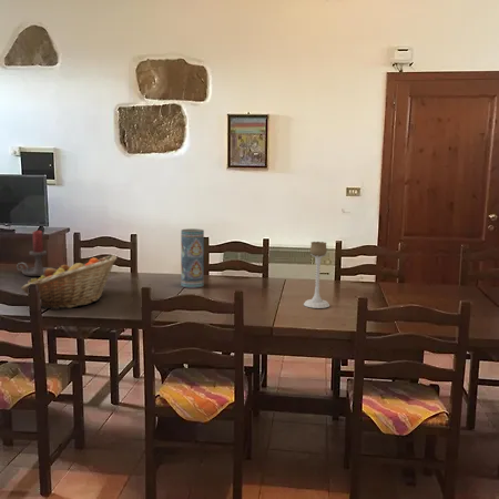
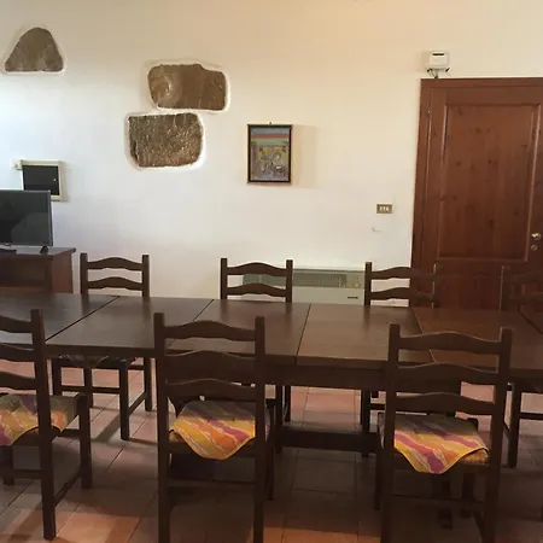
- candle holder [16,230,51,277]
- fruit basket [20,254,118,310]
- candle holder [303,241,330,309]
- vase [180,227,205,289]
